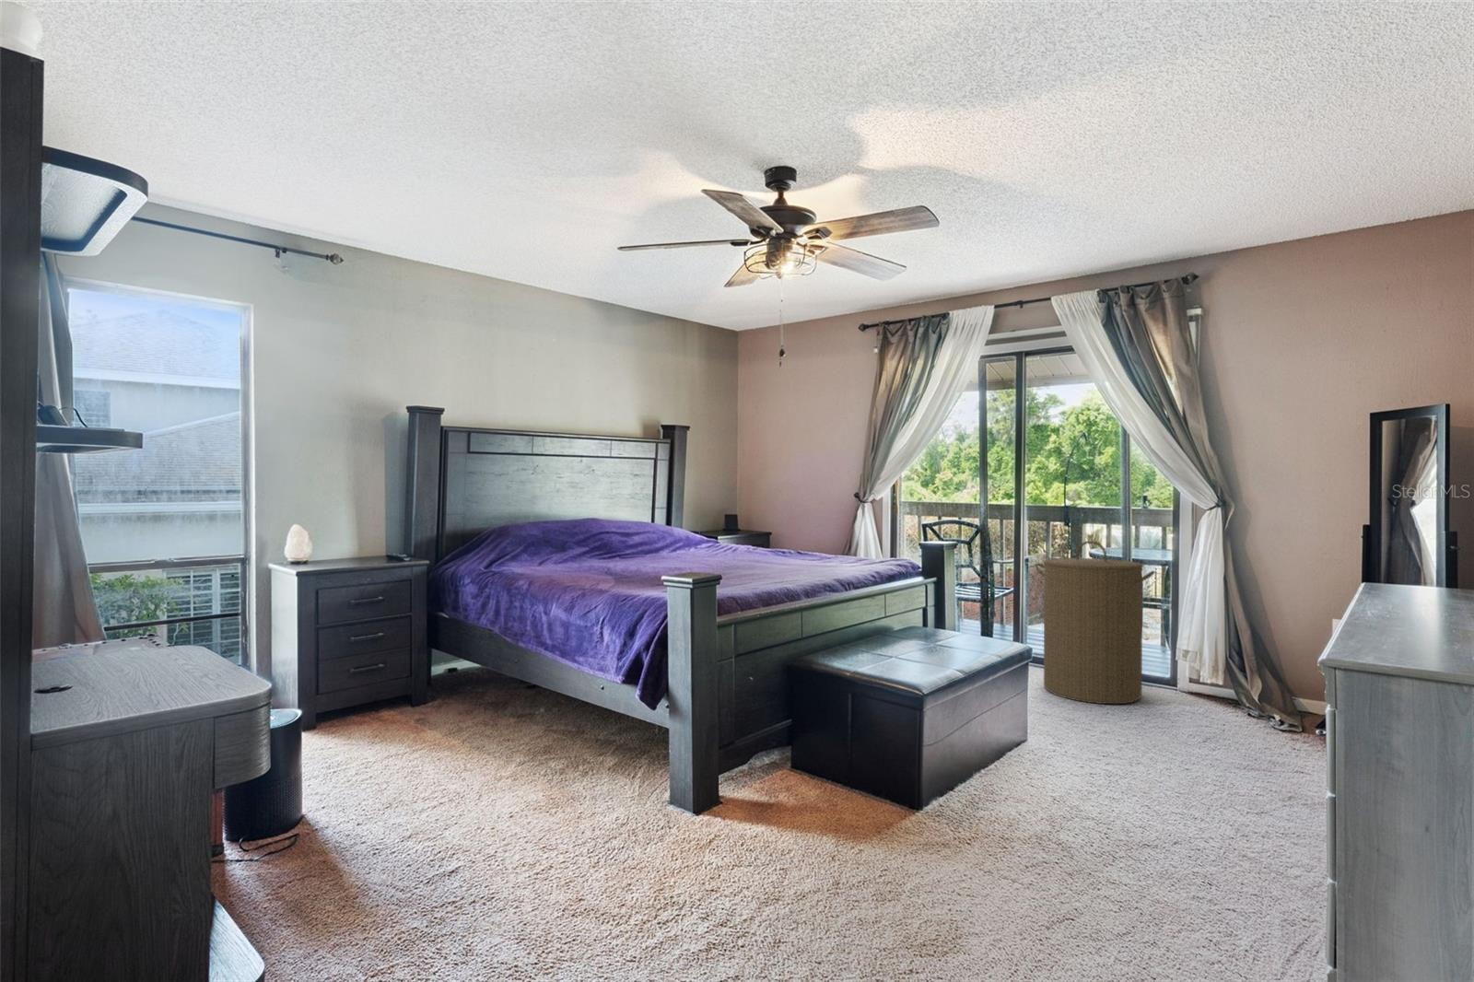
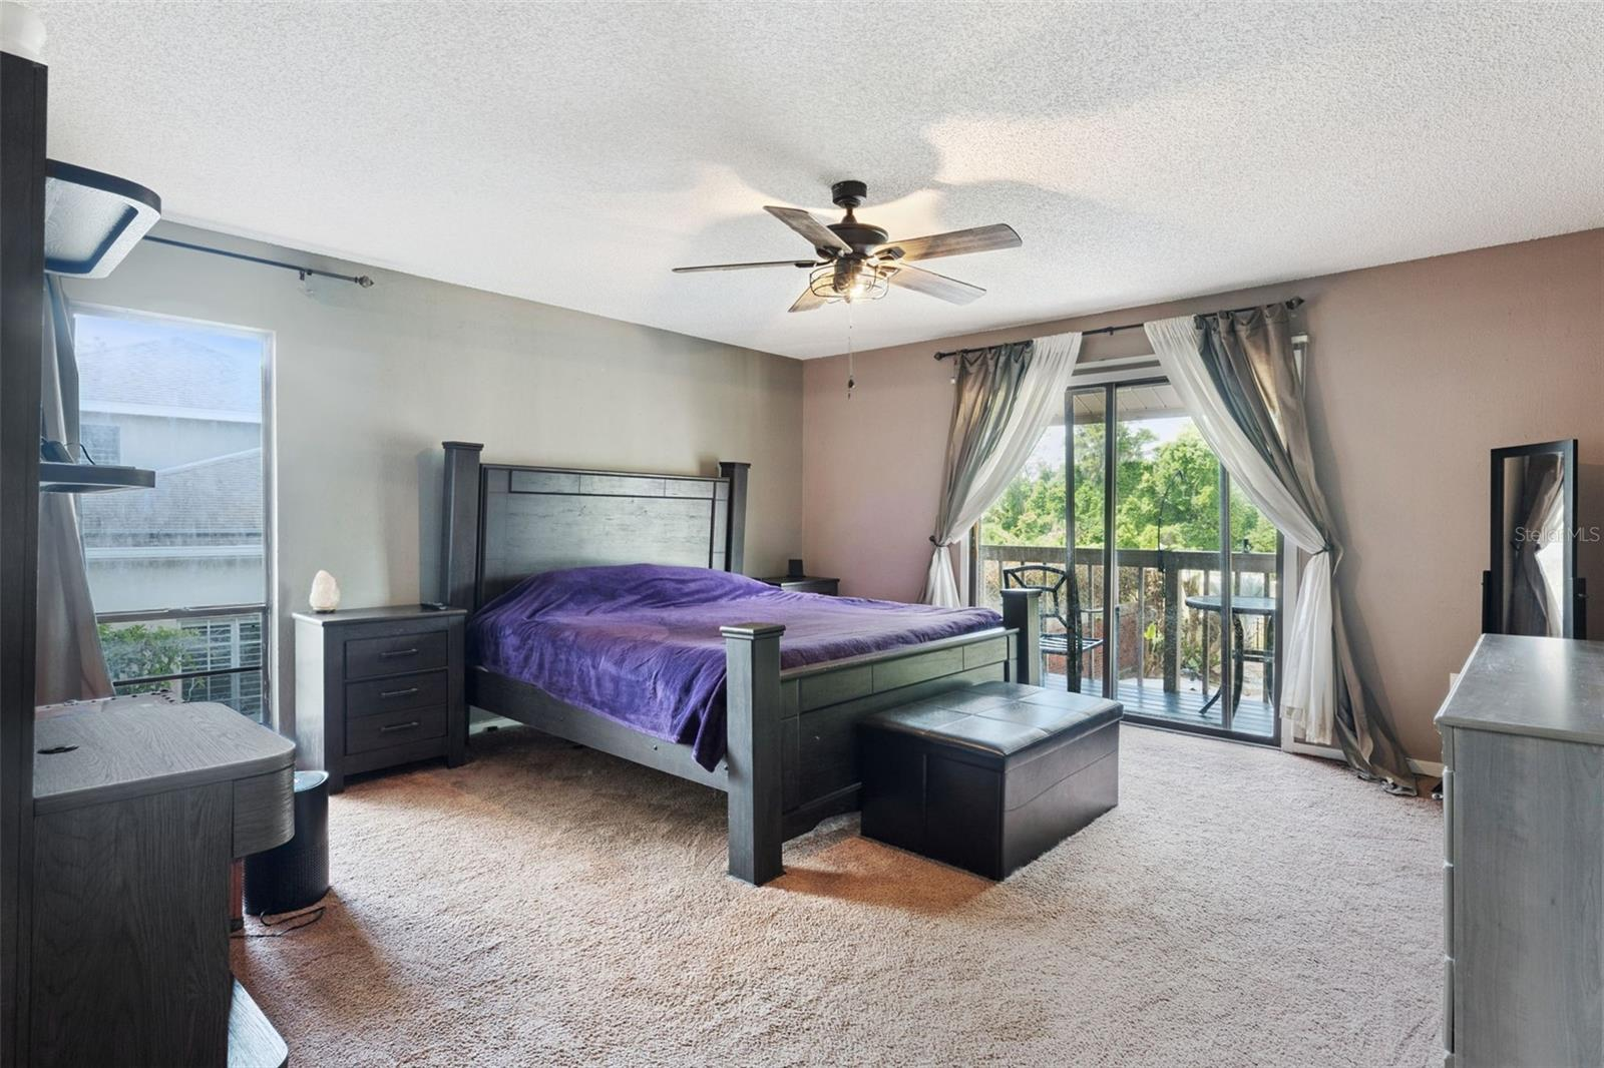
- laundry hamper [1033,540,1156,705]
